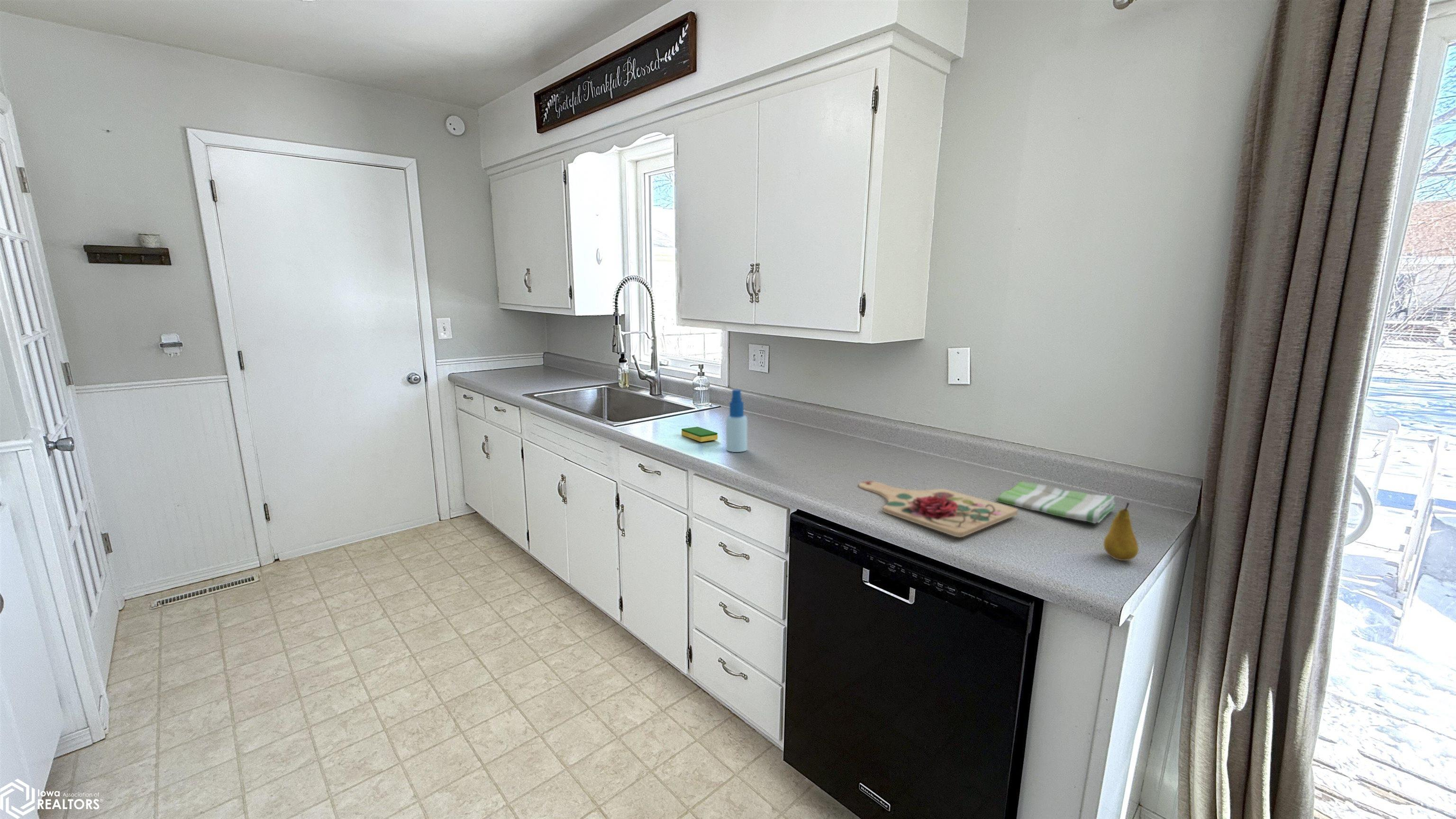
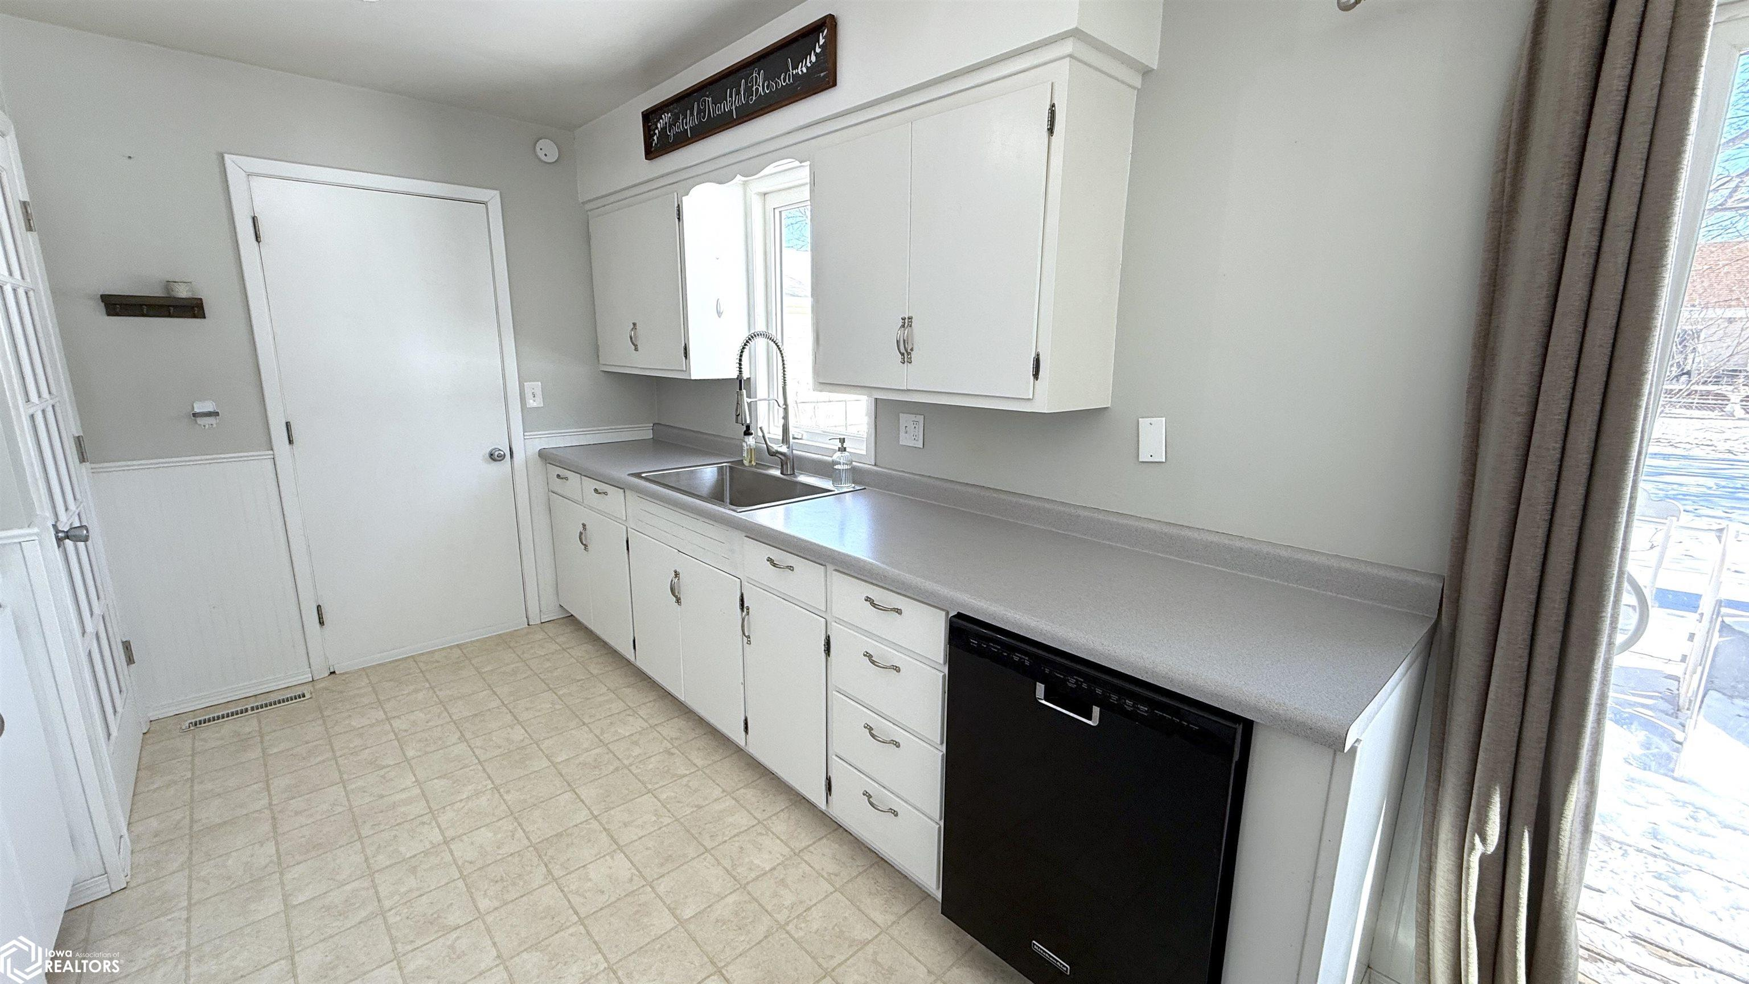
- dish sponge [681,426,718,442]
- cutting board [858,481,1018,537]
- fruit [1103,502,1139,561]
- spray bottle [726,389,747,453]
- dish towel [997,481,1116,524]
